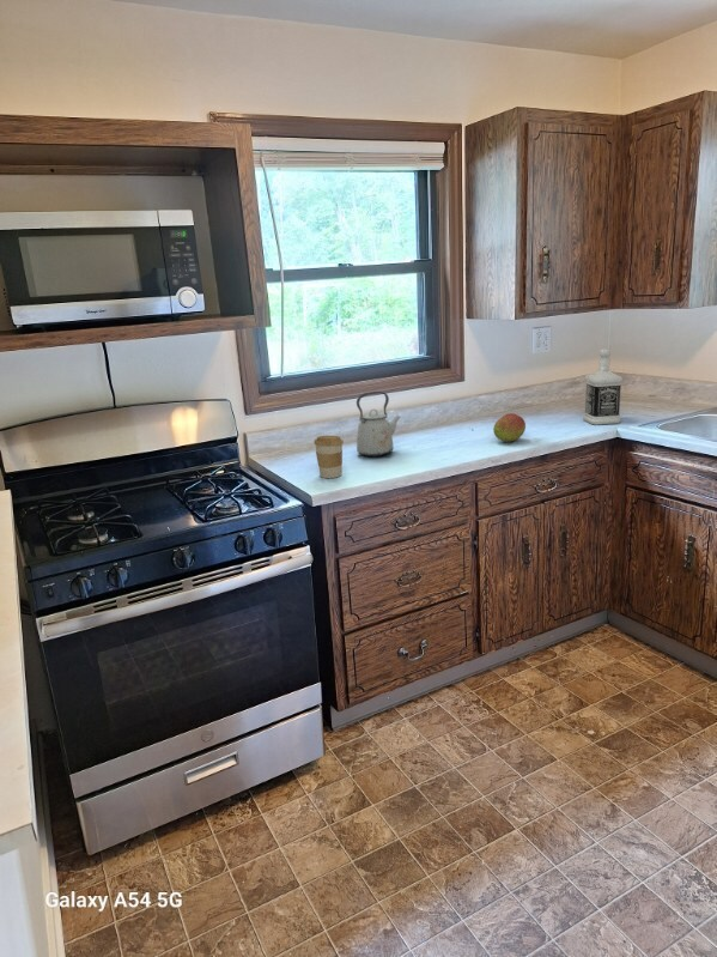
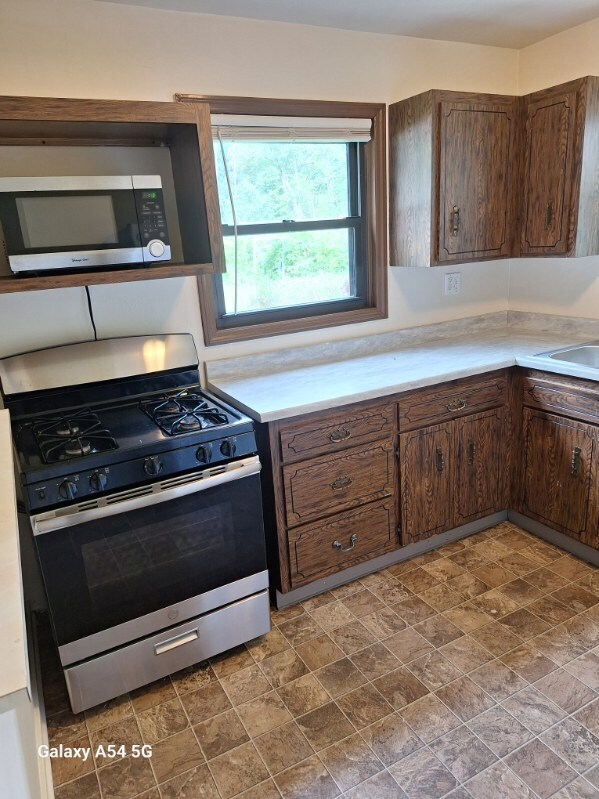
- bottle [582,347,624,426]
- fruit [492,412,527,443]
- kettle [356,390,402,458]
- coffee cup [314,435,345,479]
